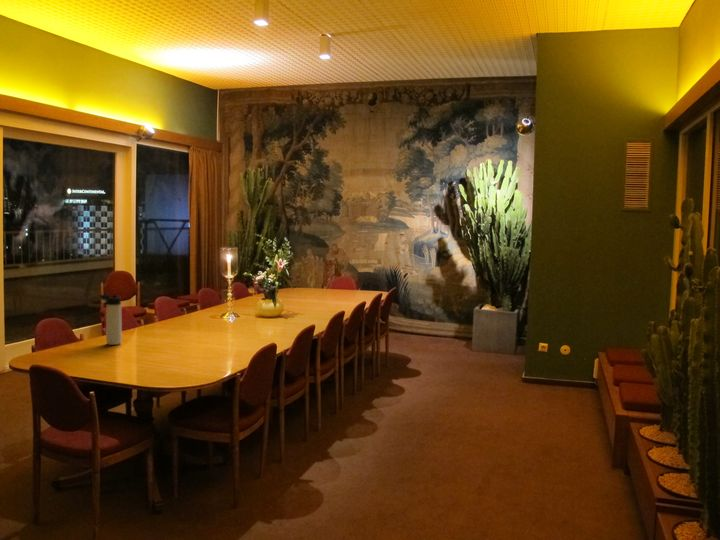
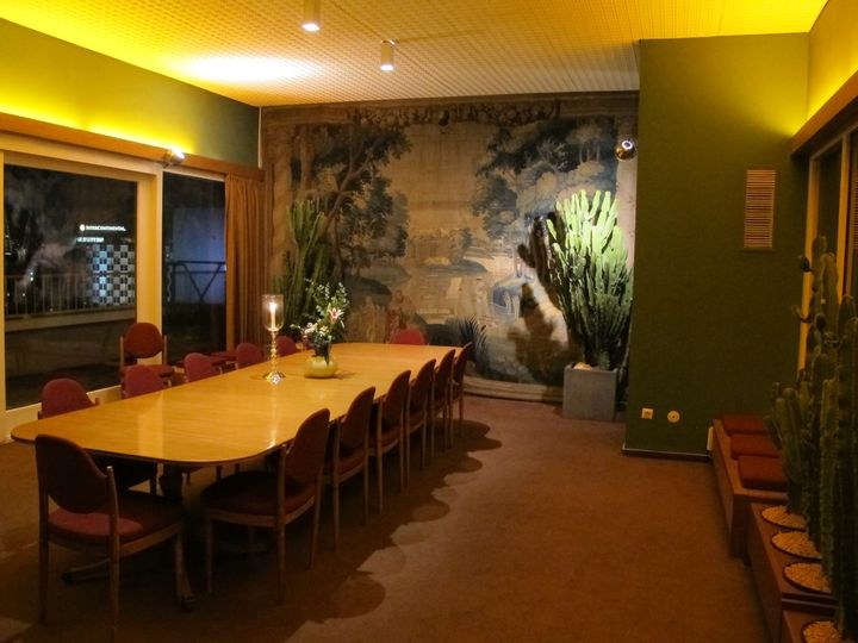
- thermos bottle [98,294,123,346]
